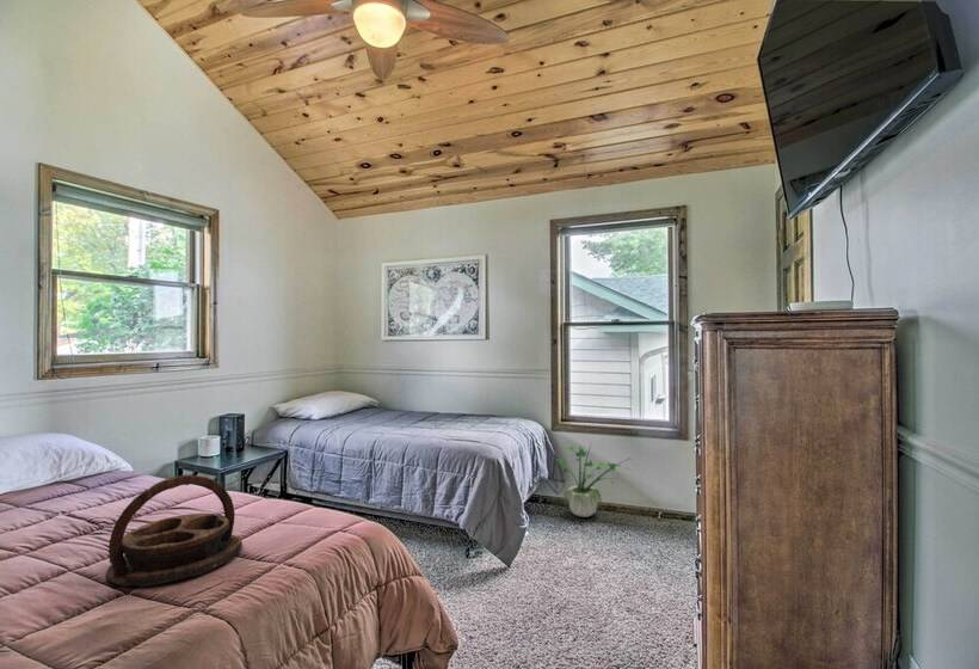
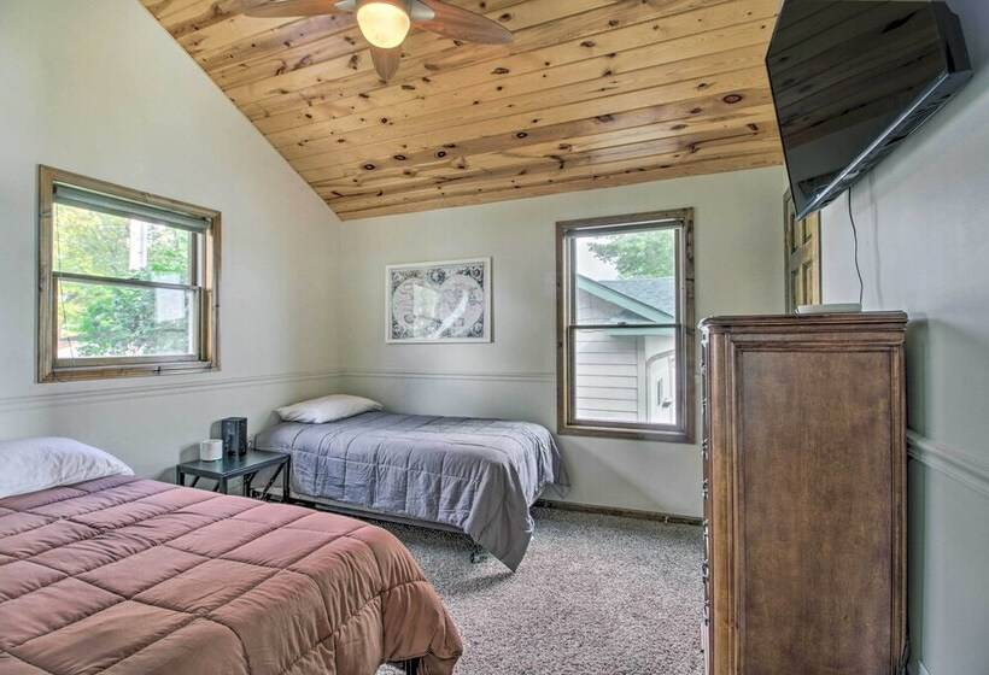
- potted plant [554,441,634,518]
- serving tray [105,473,244,588]
